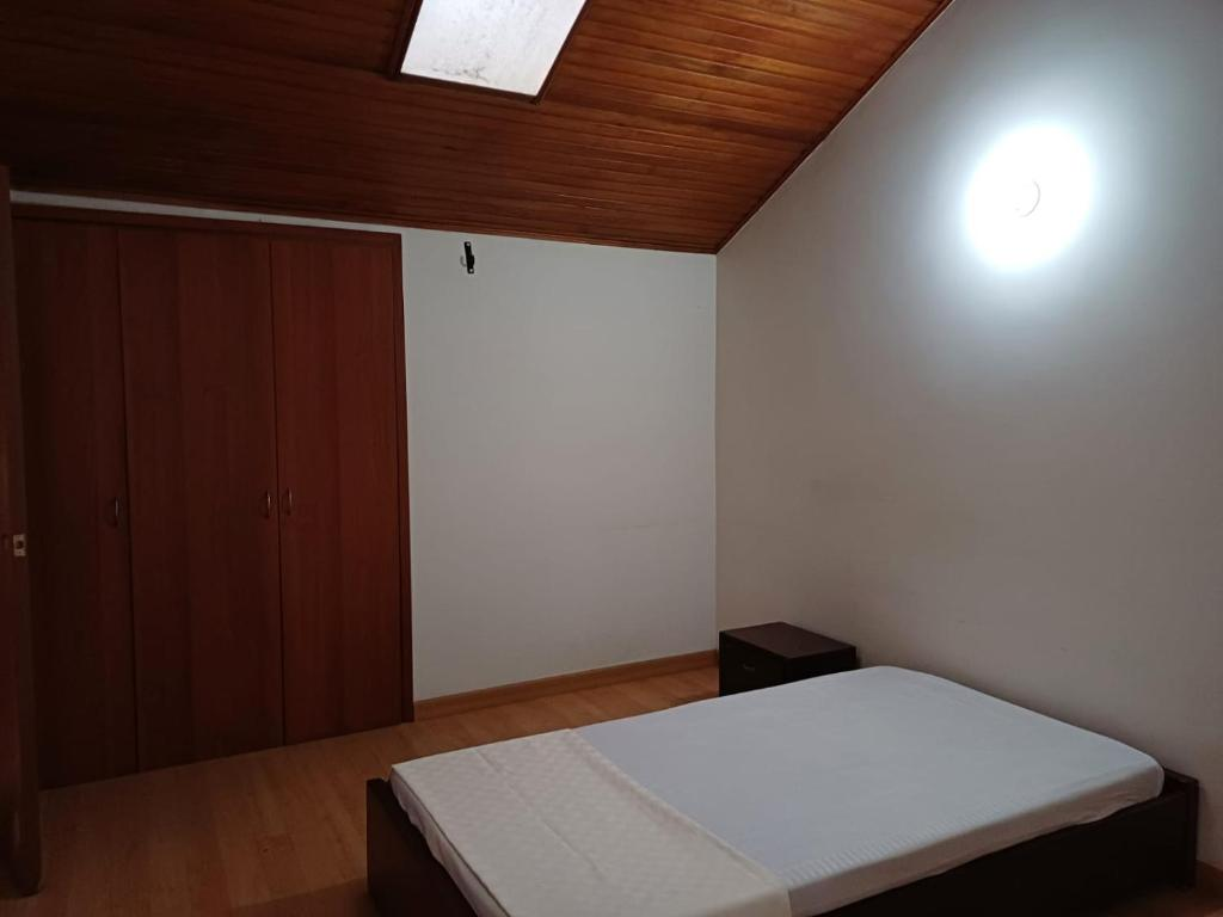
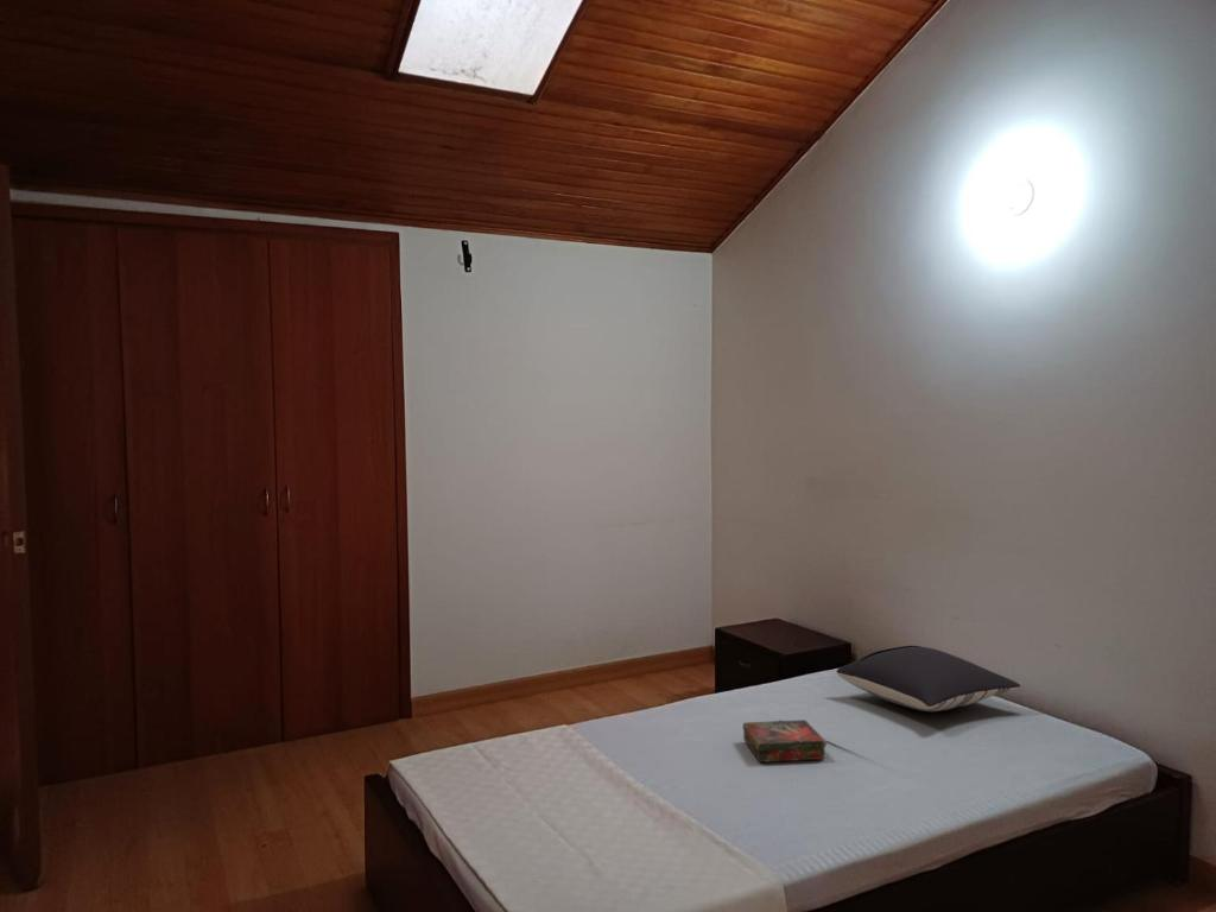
+ book [742,718,828,764]
+ pillow [835,645,1021,712]
